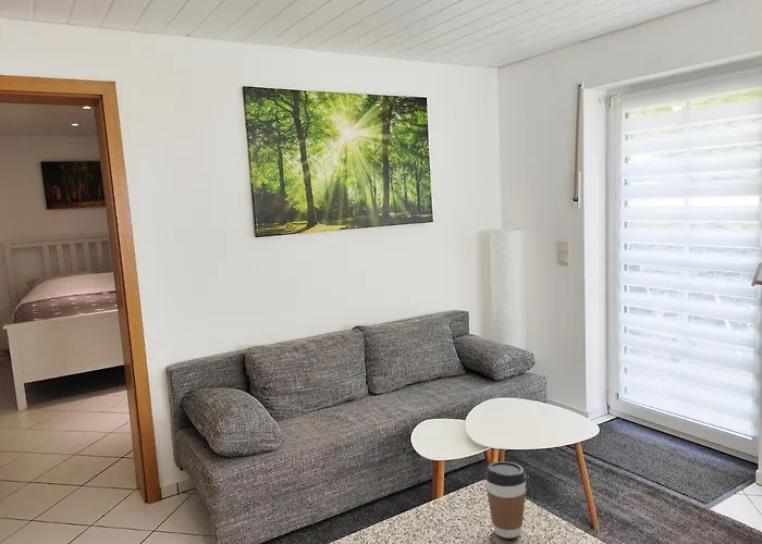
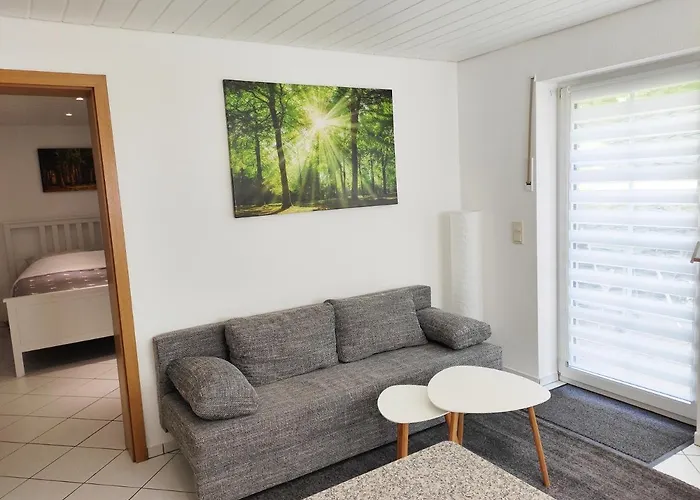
- coffee cup [483,460,528,540]
